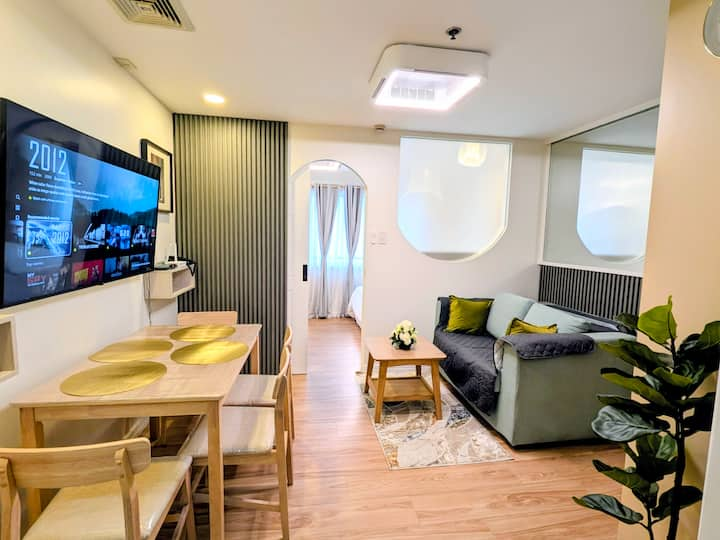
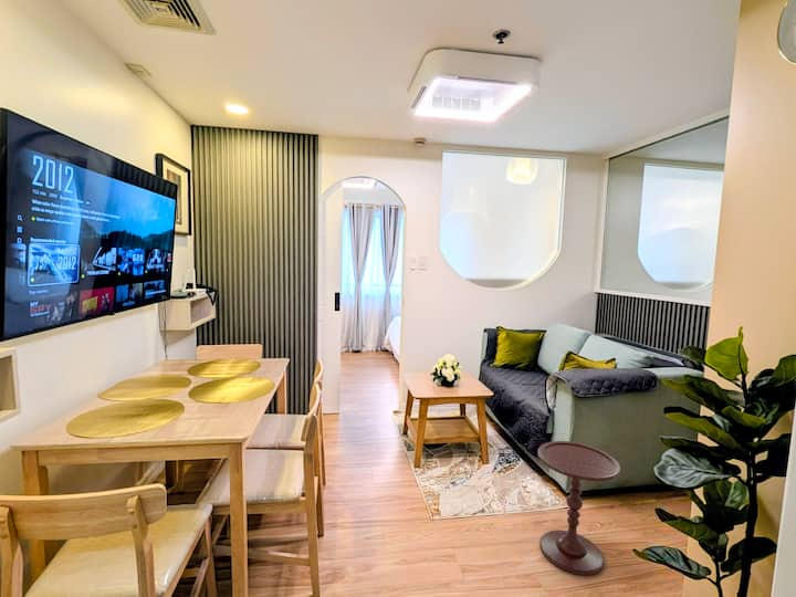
+ side table [536,440,621,576]
